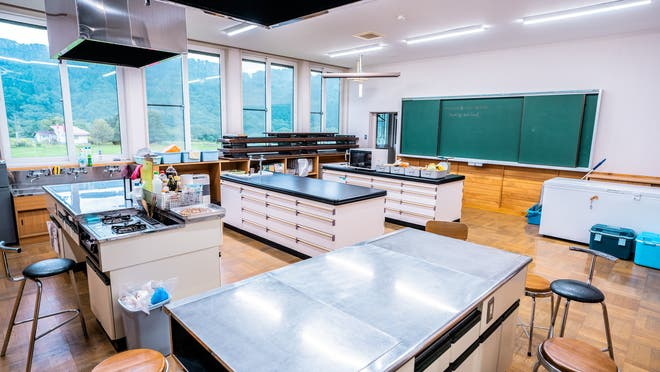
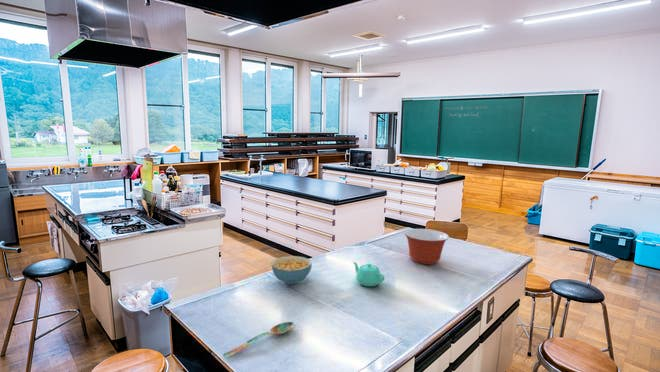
+ mixing bowl [403,228,450,265]
+ teapot [352,261,386,287]
+ spoon [222,321,296,359]
+ cereal bowl [270,255,313,285]
